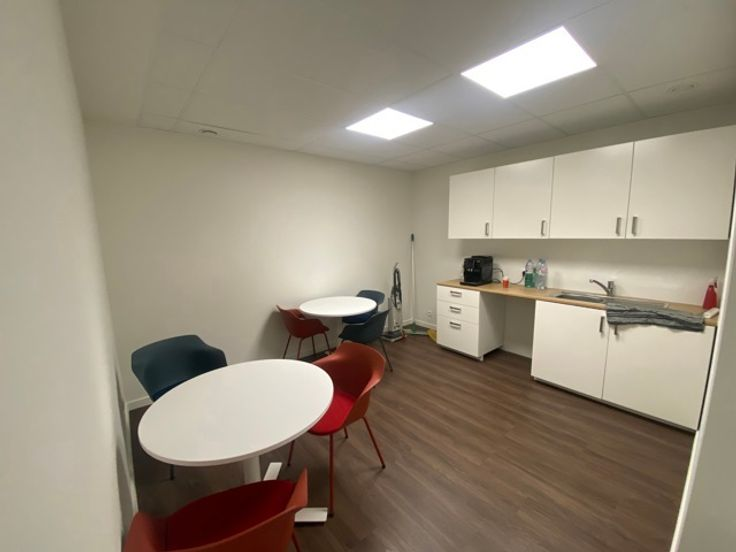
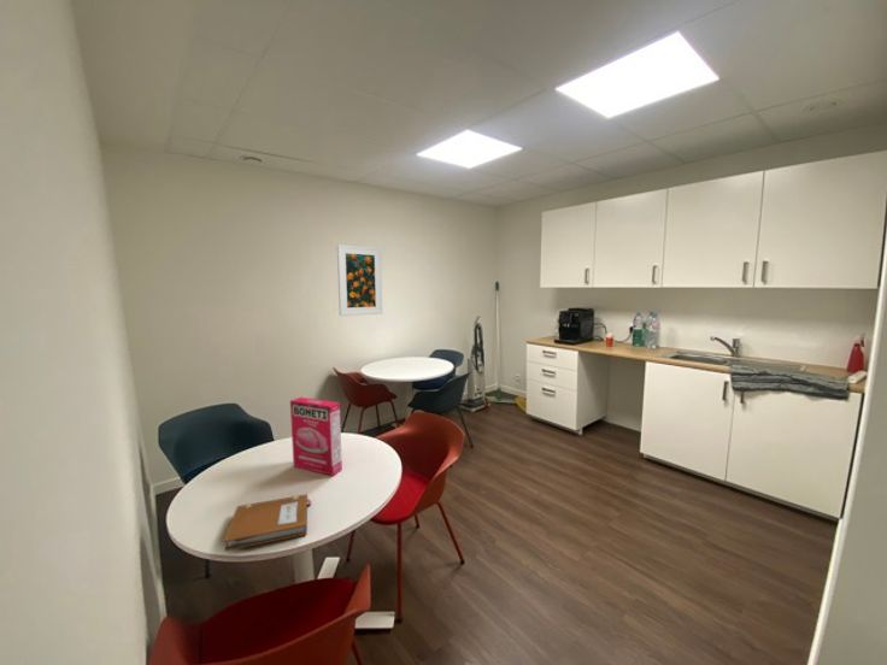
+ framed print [336,243,383,317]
+ notebook [223,493,312,553]
+ cereal box [289,396,343,477]
